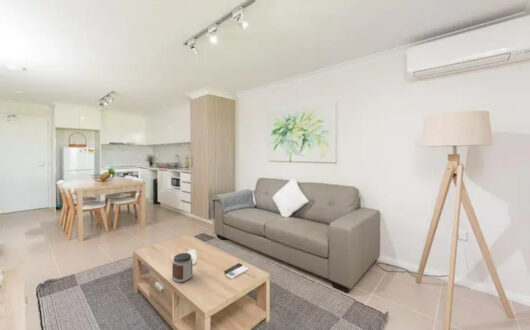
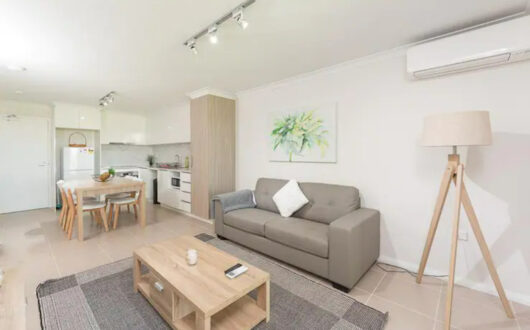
- jar [171,252,194,283]
